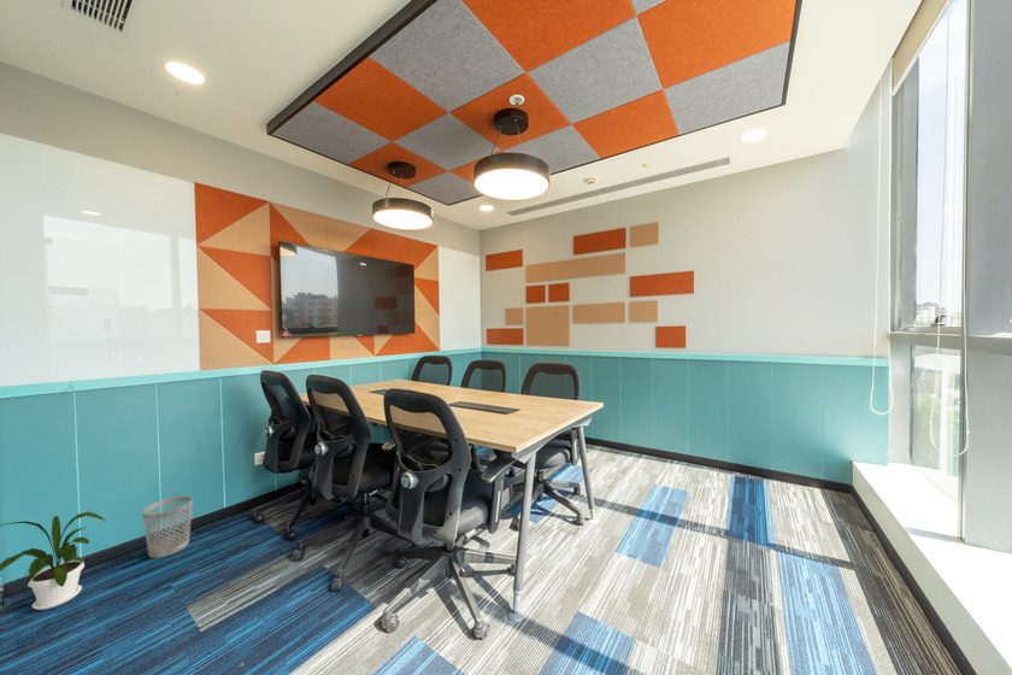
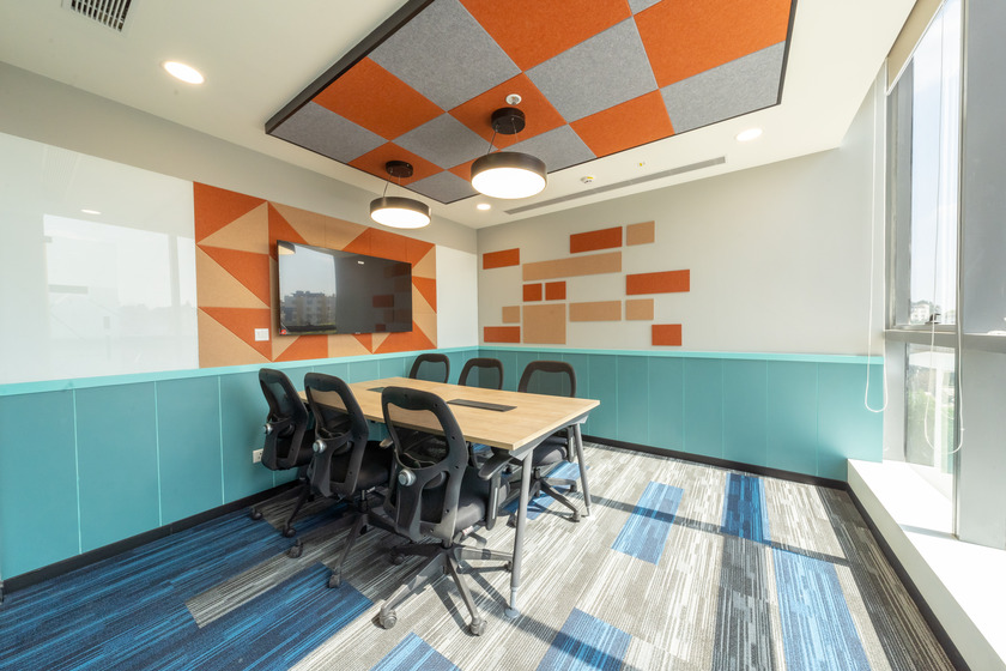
- wastebasket [141,495,194,559]
- house plant [0,511,107,611]
